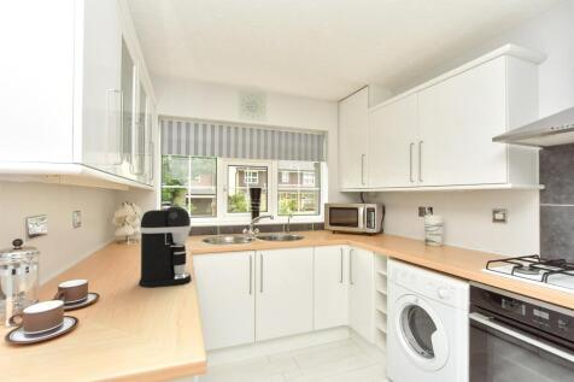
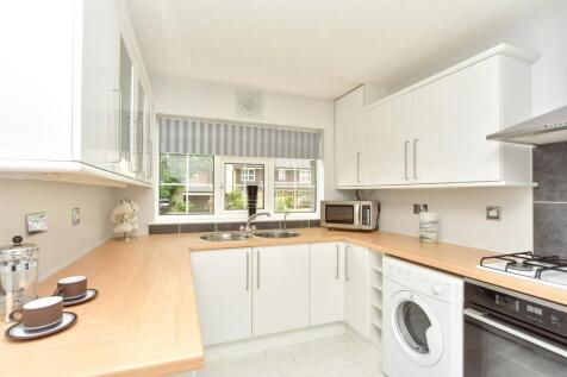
- coffee maker [137,205,193,289]
